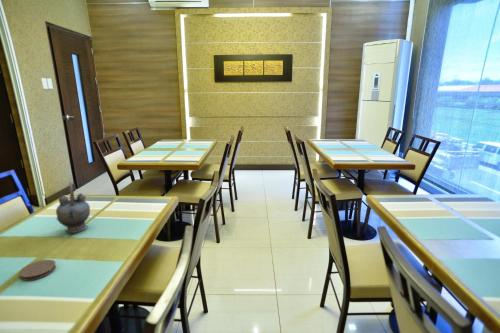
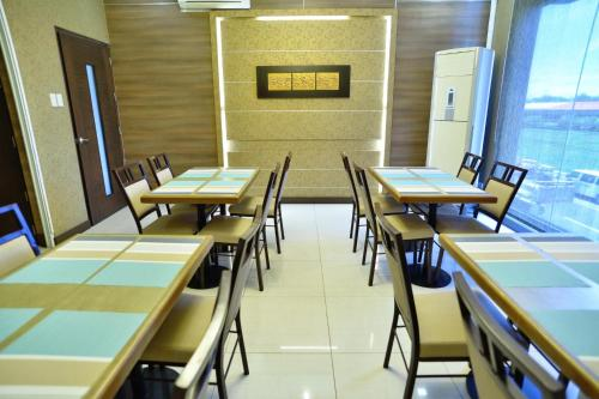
- teapot [55,181,91,234]
- coaster [18,259,57,282]
